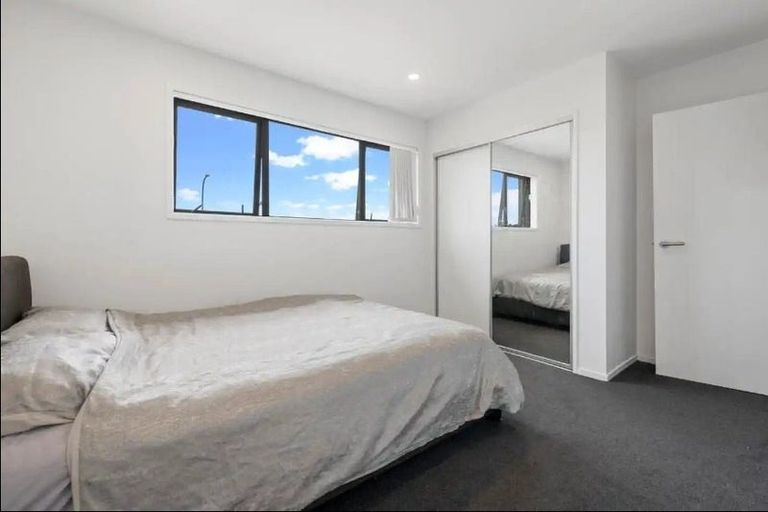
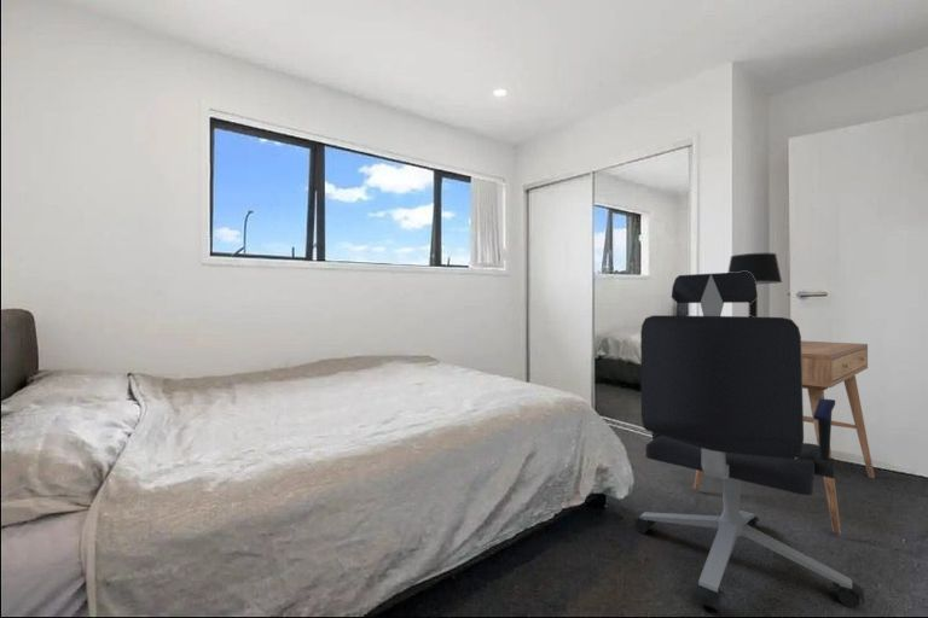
+ office chair [631,272,865,612]
+ desk [692,340,876,535]
+ table lamp [726,252,783,317]
